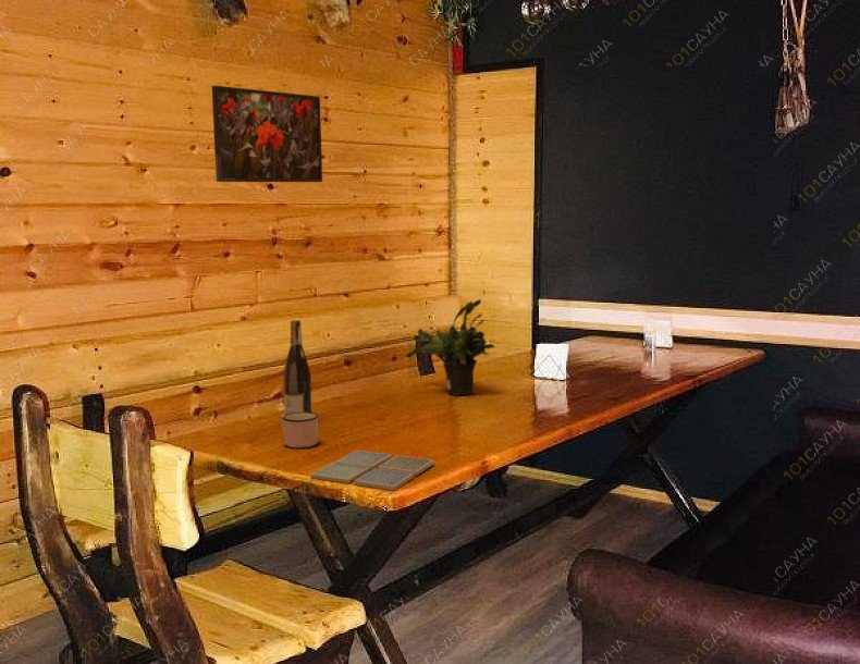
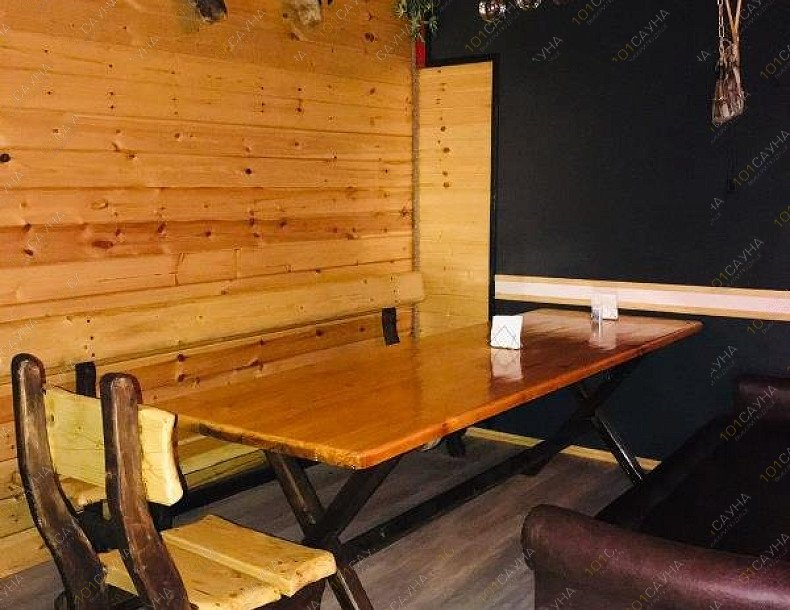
- drink coaster [310,450,435,492]
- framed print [211,85,323,183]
- wine bottle [282,319,314,415]
- mug [280,411,319,448]
- potted plant [405,298,496,396]
